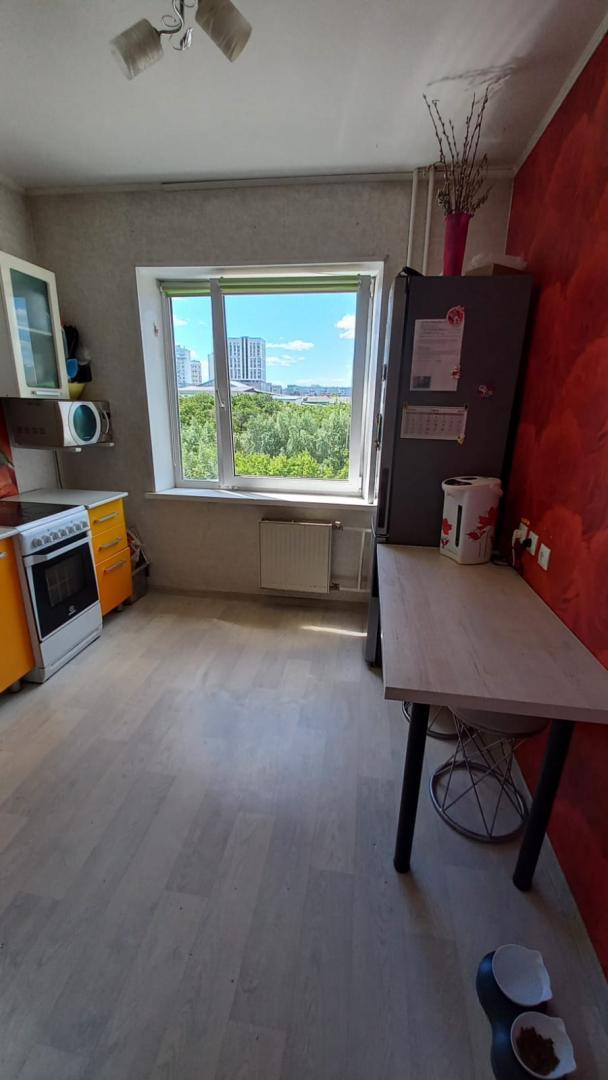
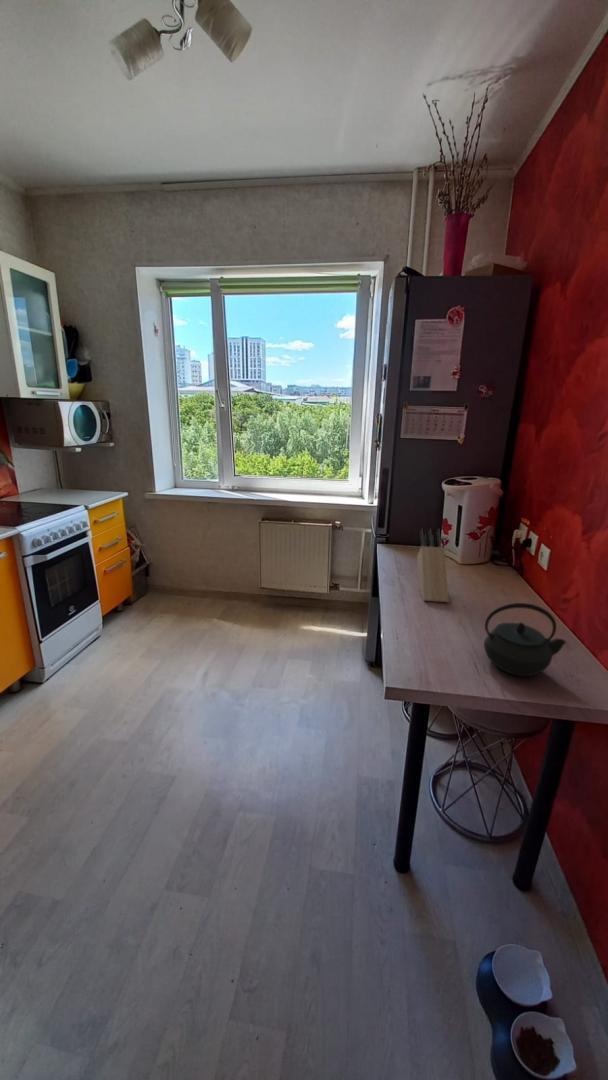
+ kettle [483,602,567,677]
+ knife block [416,528,450,603]
